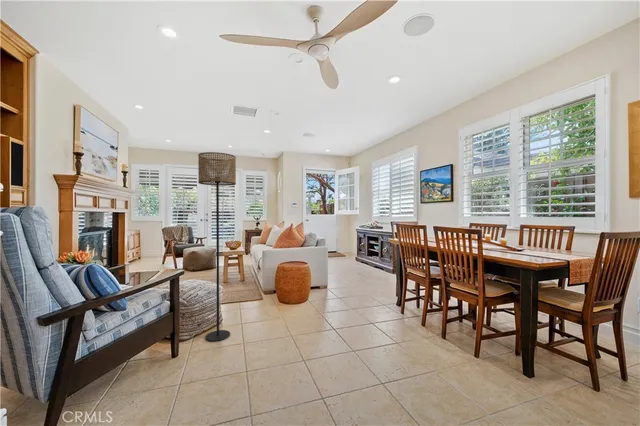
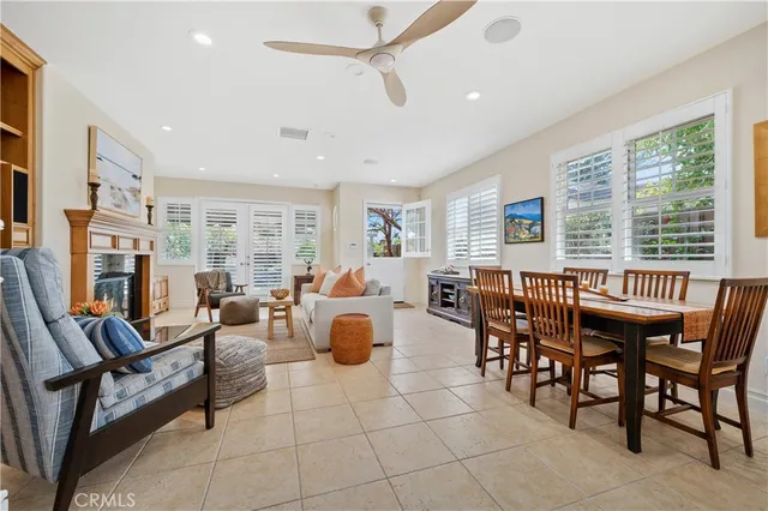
- floor lamp [197,151,237,342]
